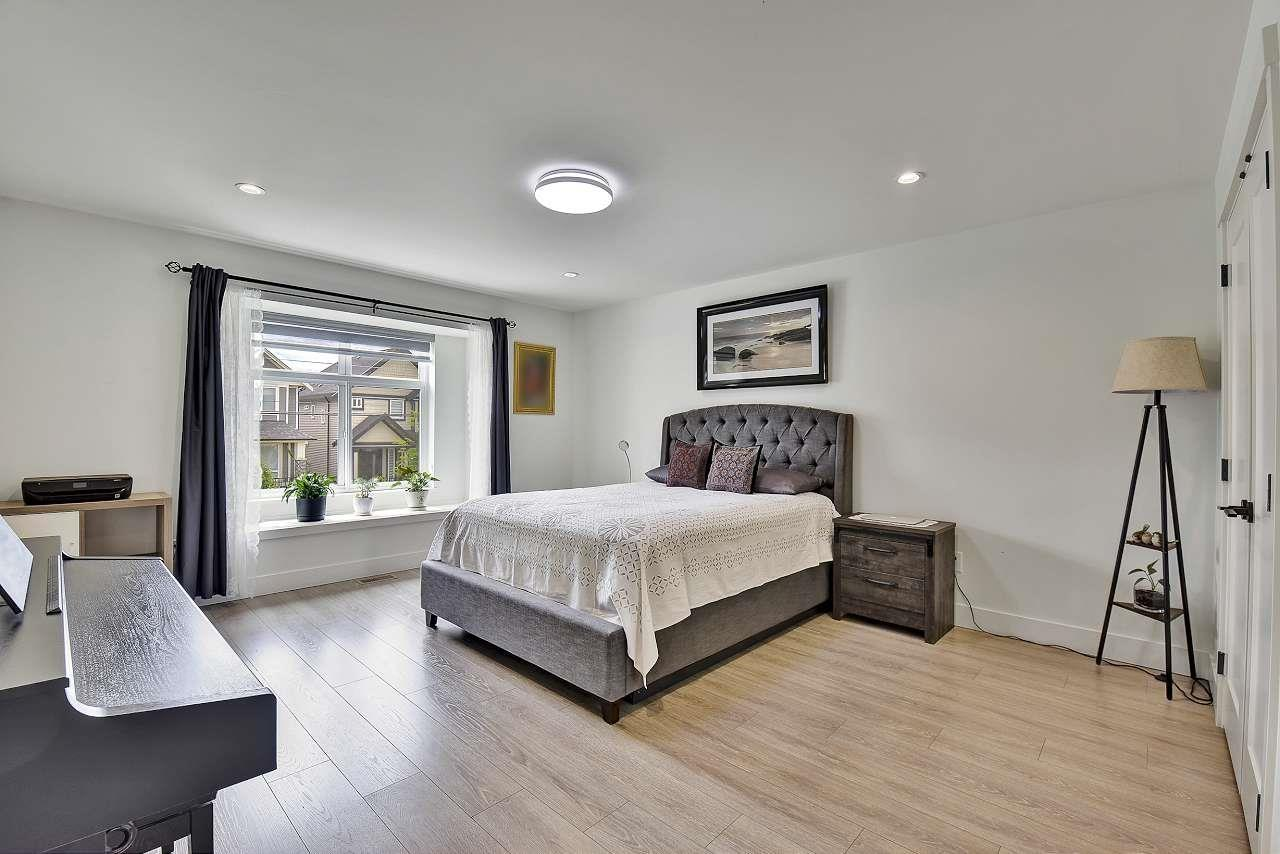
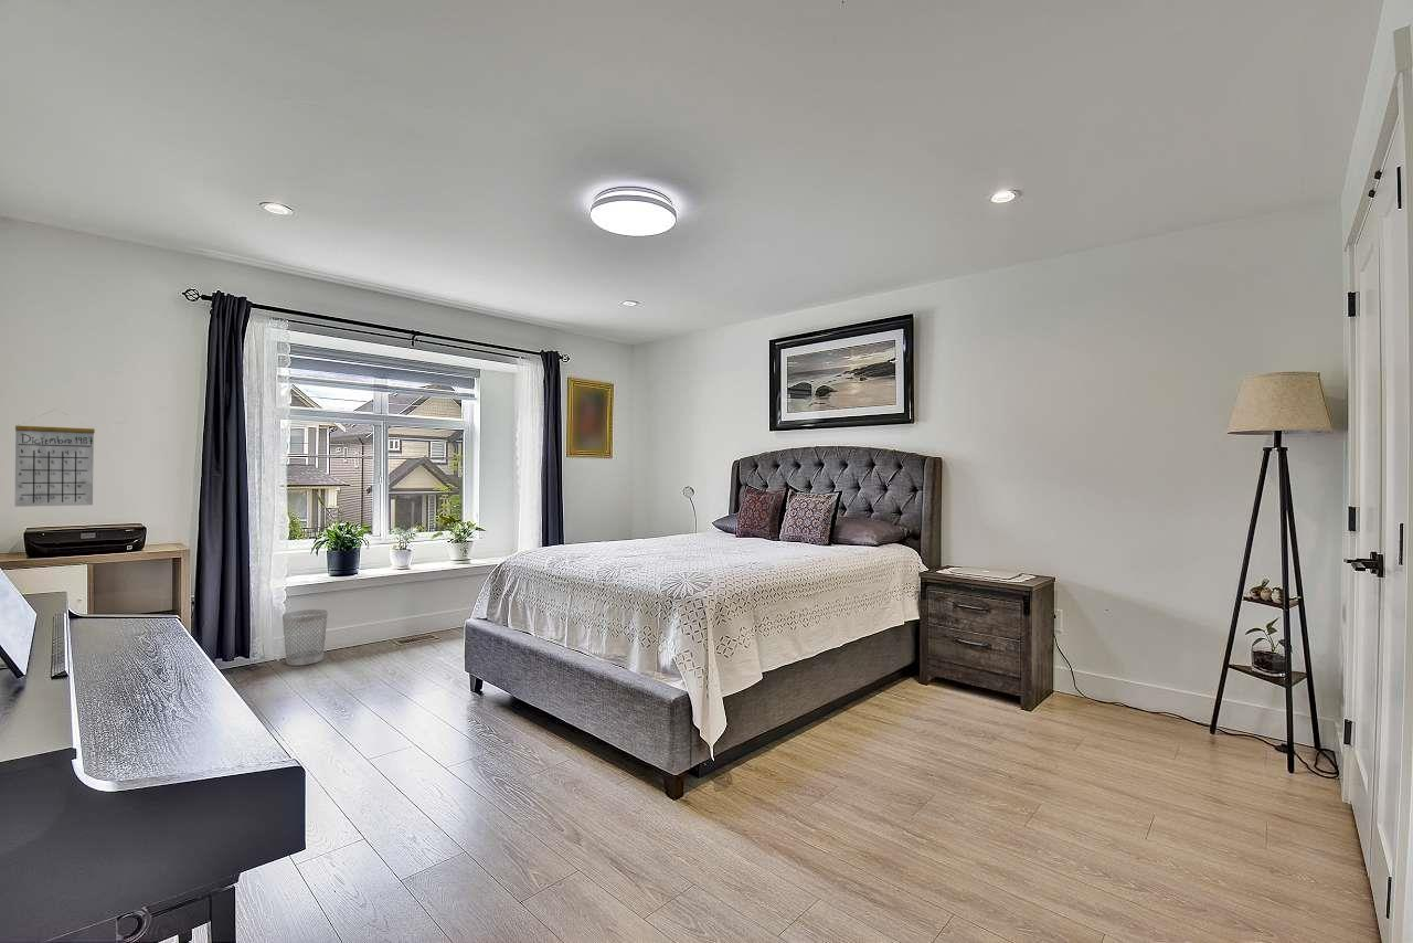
+ wastebasket [281,608,329,667]
+ calendar [13,407,96,508]
